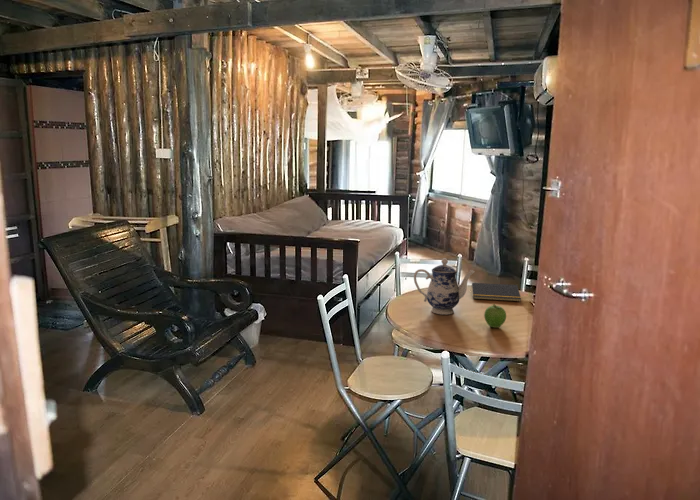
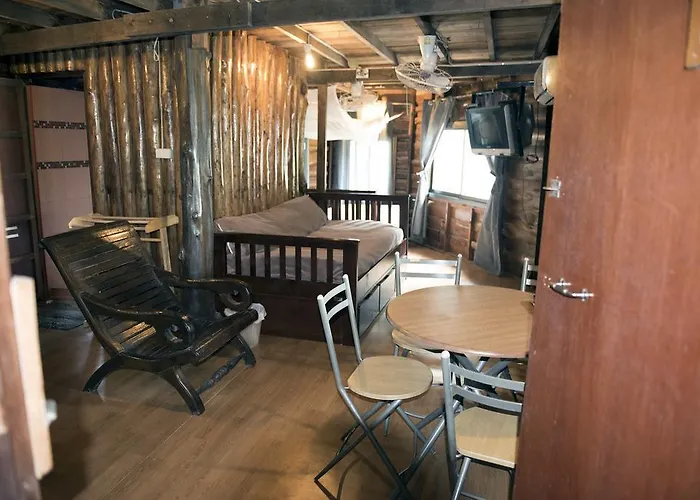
- fruit [483,303,507,329]
- teapot [413,257,476,315]
- notepad [470,282,522,302]
